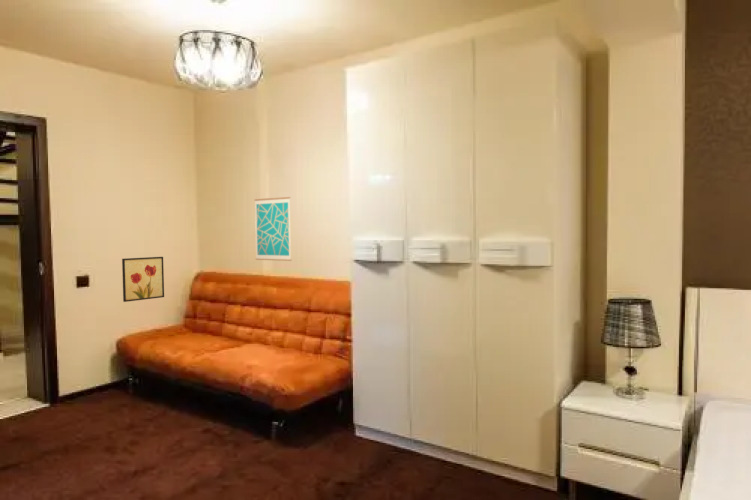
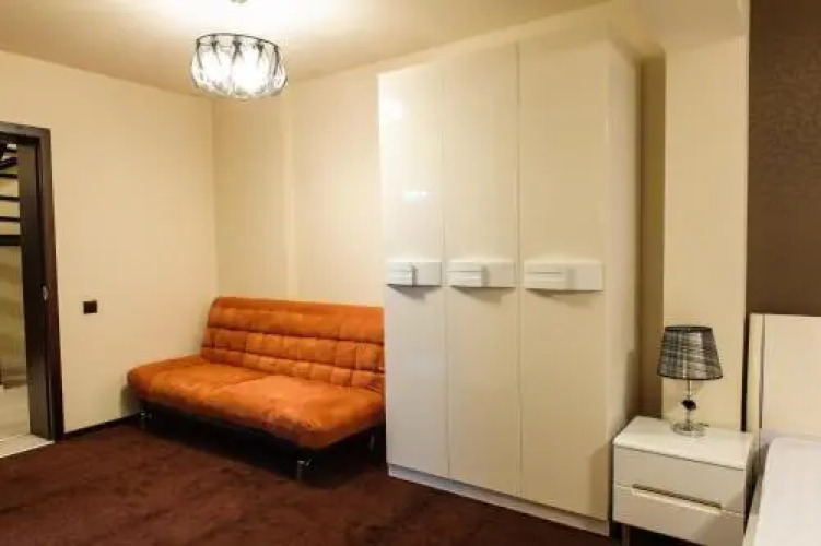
- wall art [121,256,165,303]
- wall art [254,196,292,262]
